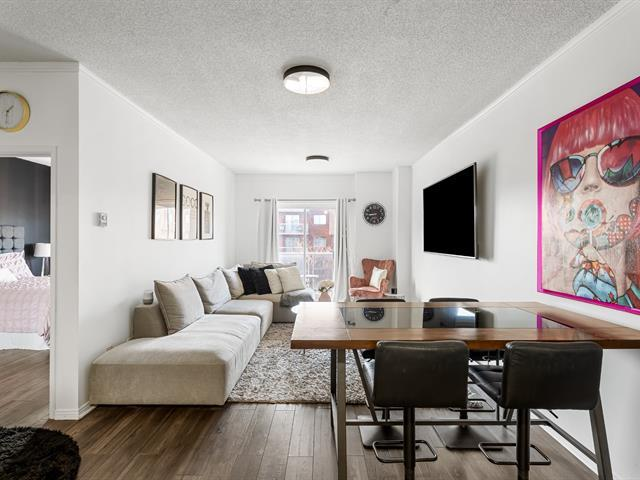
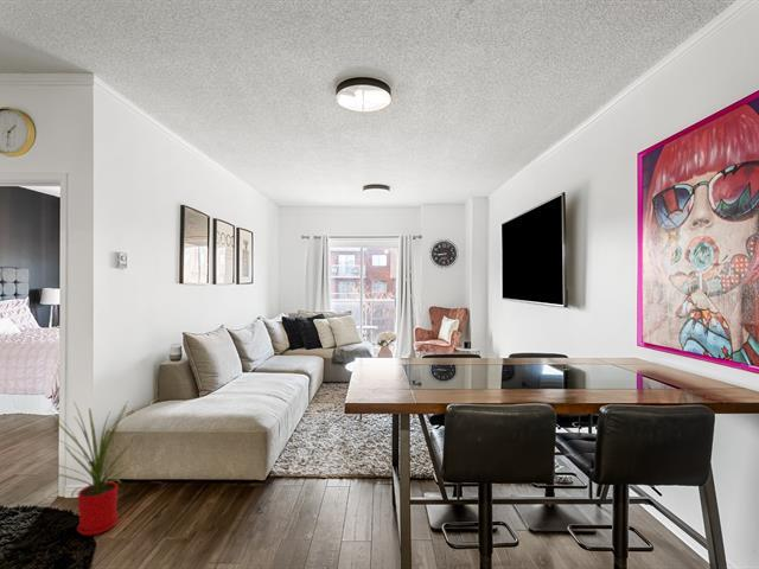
+ house plant [32,402,143,537]
